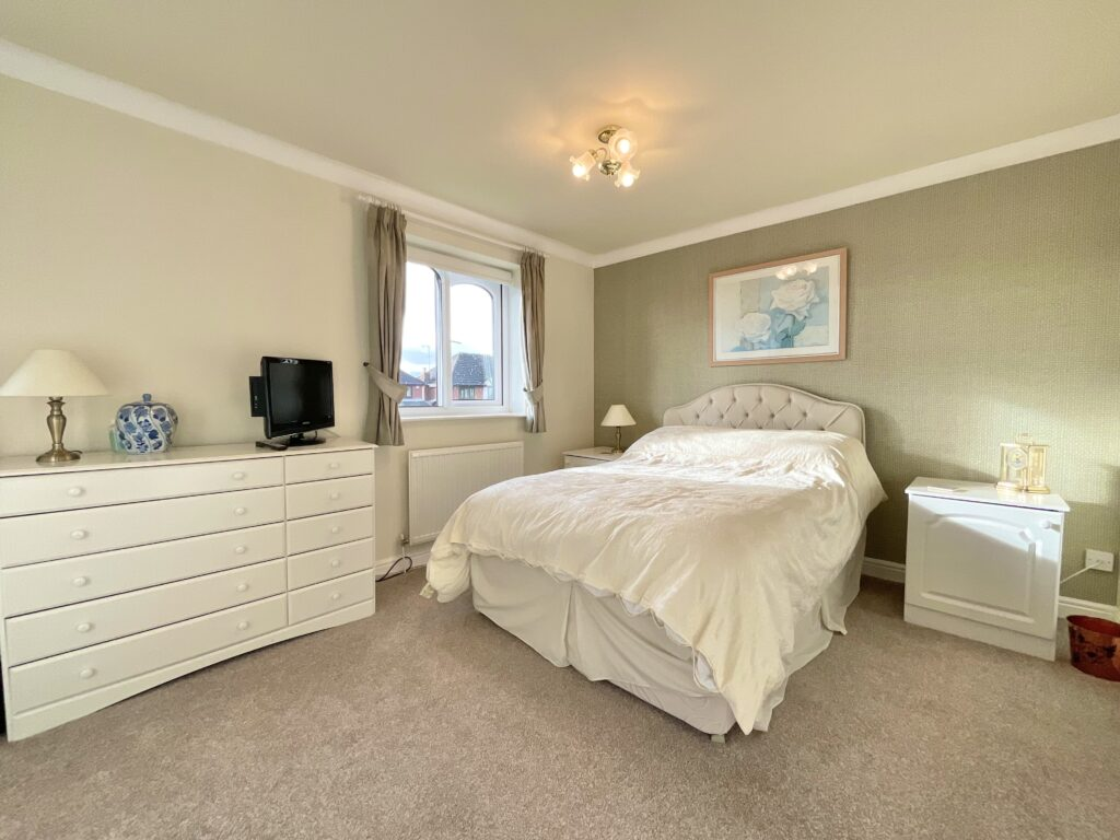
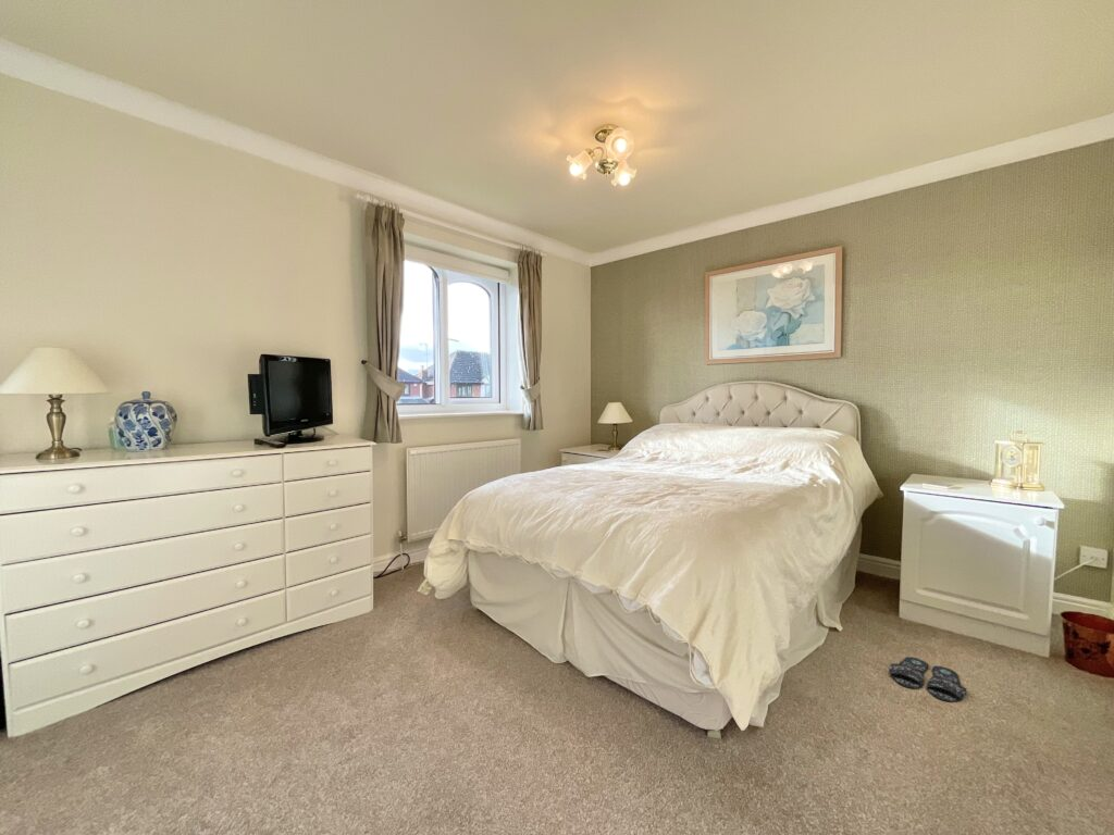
+ slippers [889,656,968,703]
